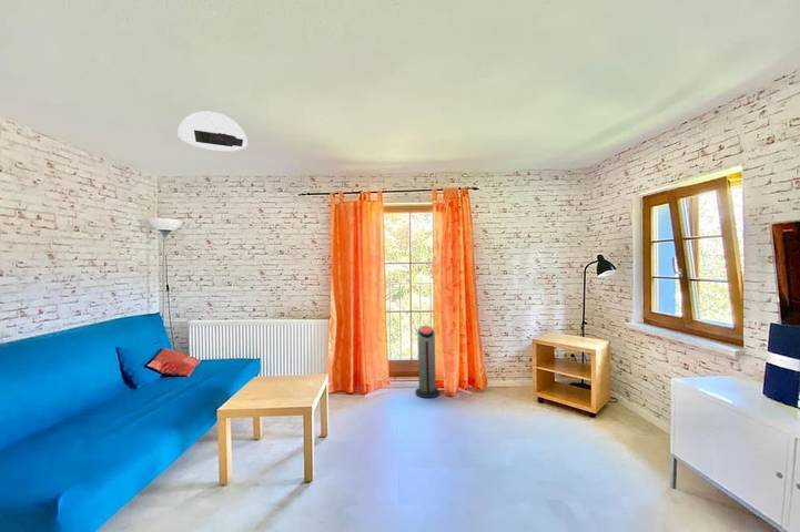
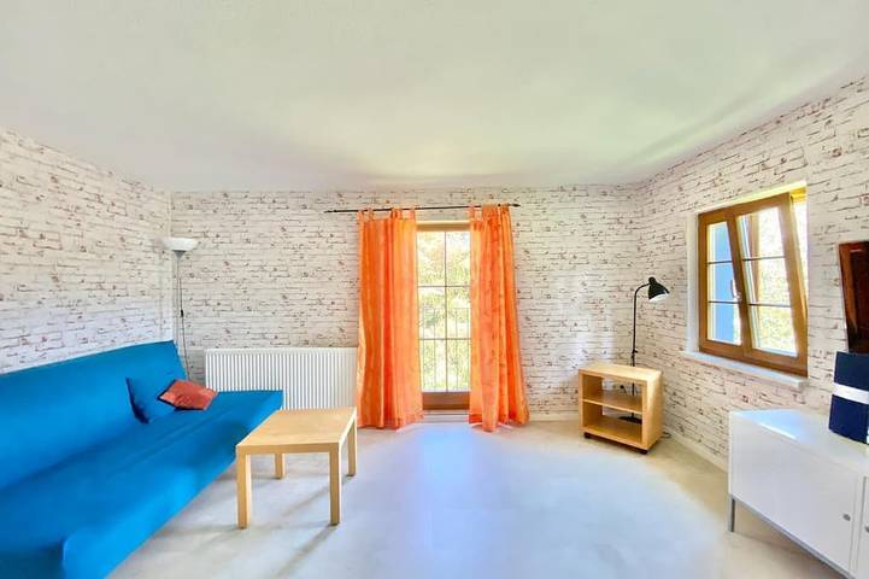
- air purifier [414,324,440,399]
- ceiling light [176,110,249,152]
